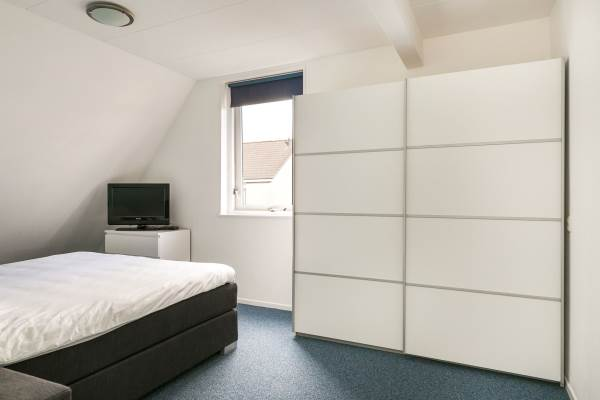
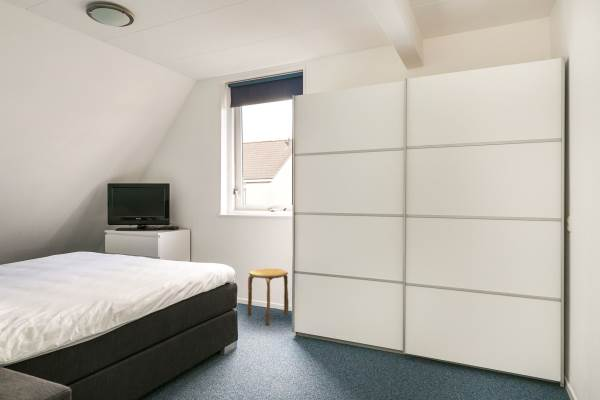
+ stool [247,268,290,326]
